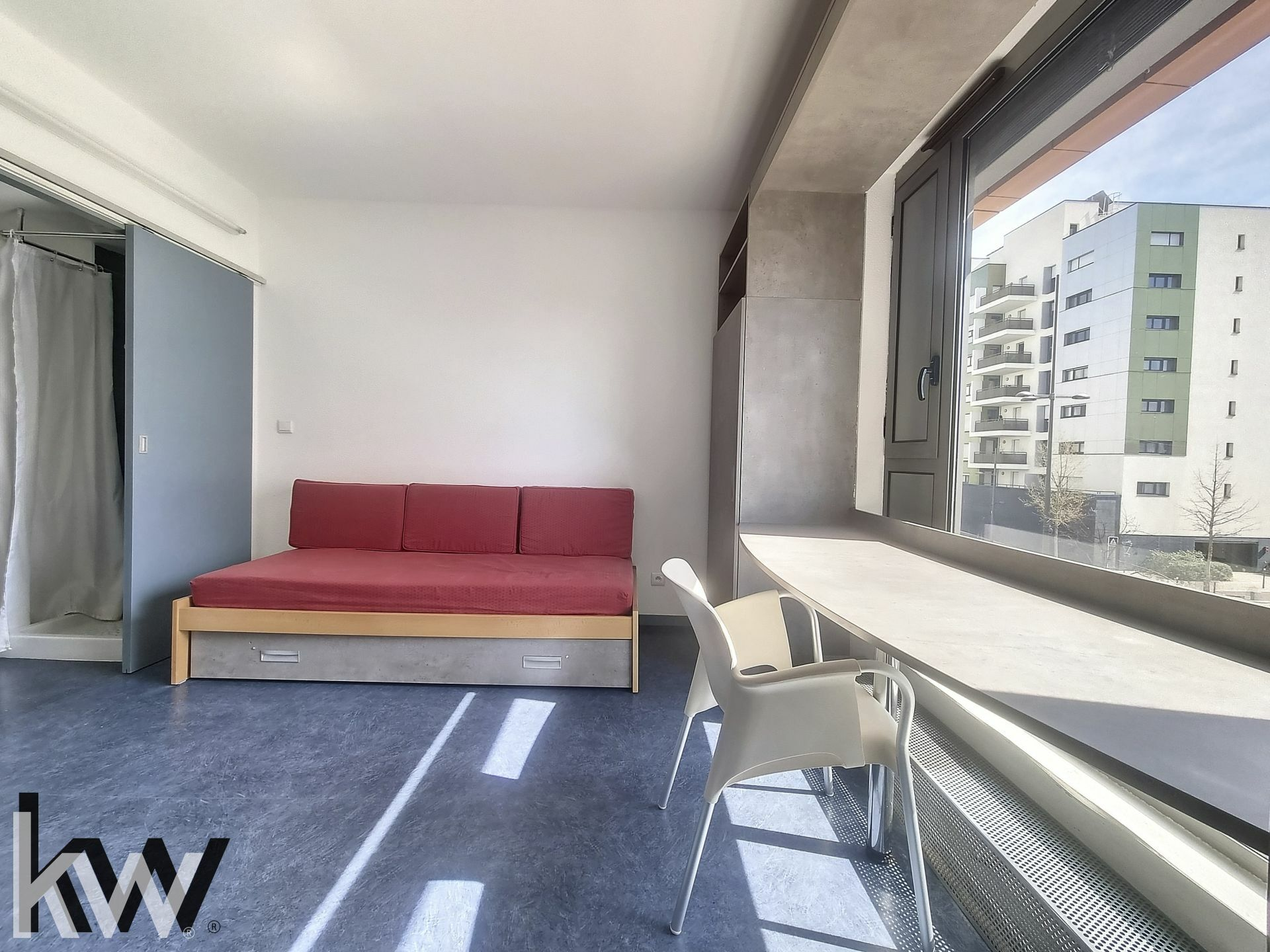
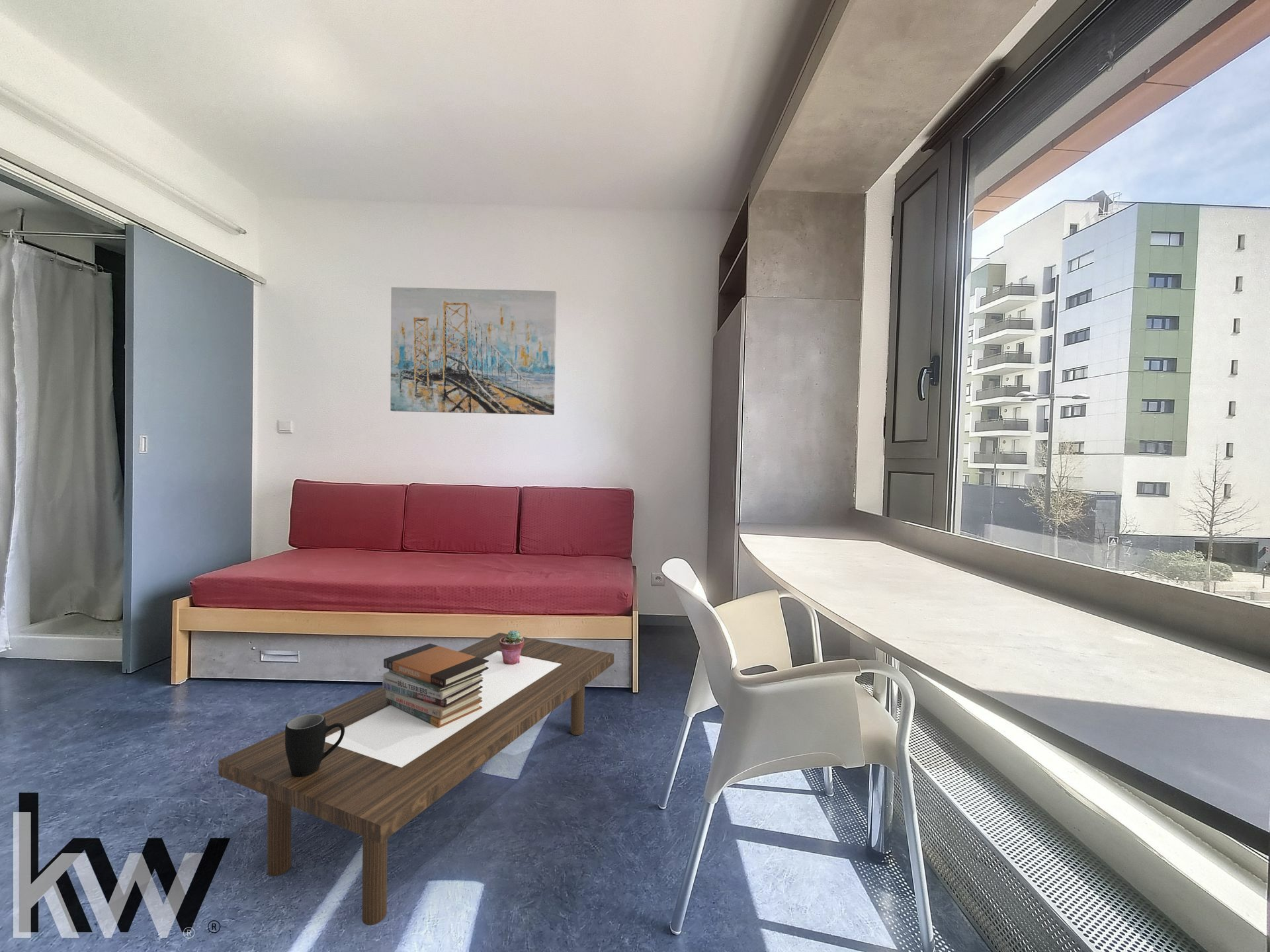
+ coffee table [218,632,614,926]
+ potted succulent [499,629,524,665]
+ mug [284,713,345,777]
+ wall art [390,286,557,416]
+ book stack [382,643,489,728]
